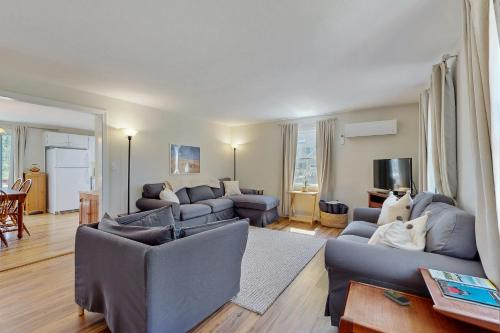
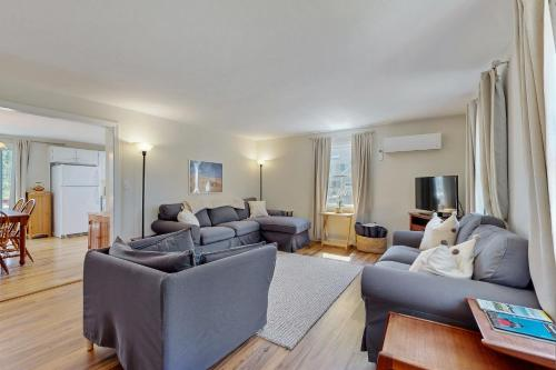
- remote control [383,288,411,306]
